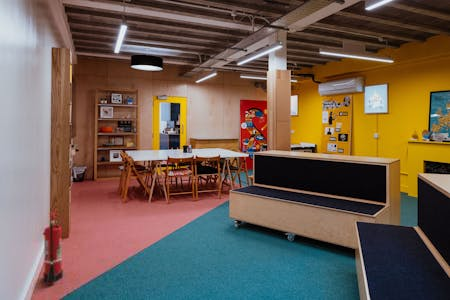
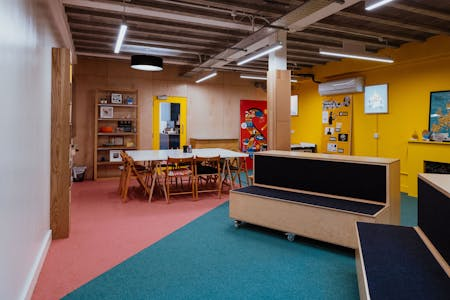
- fire extinguisher [42,211,64,283]
